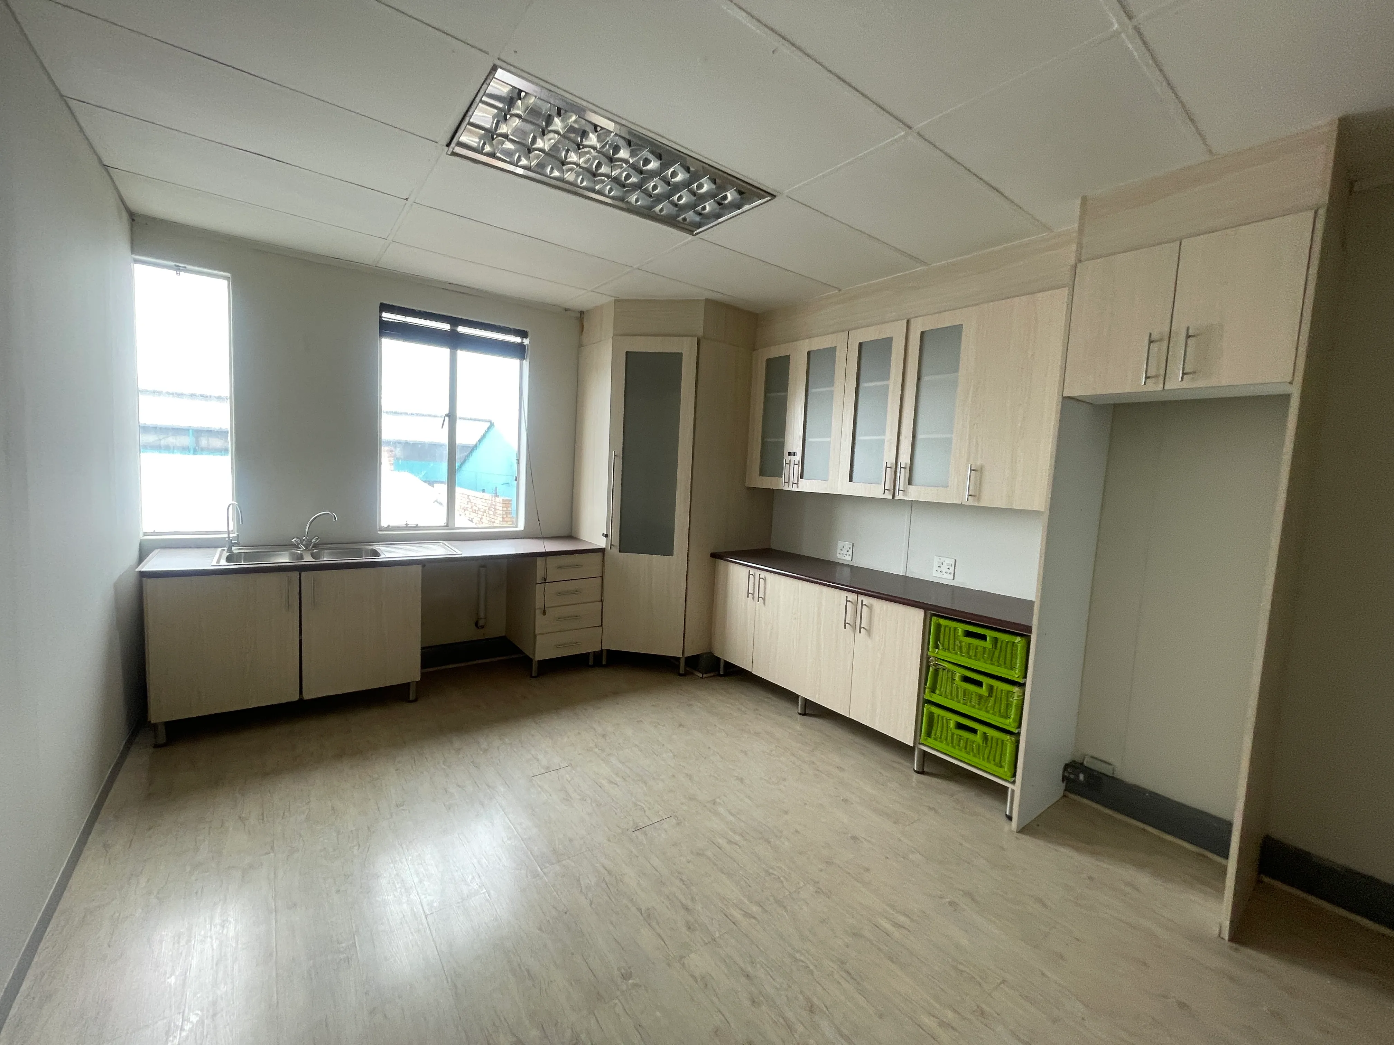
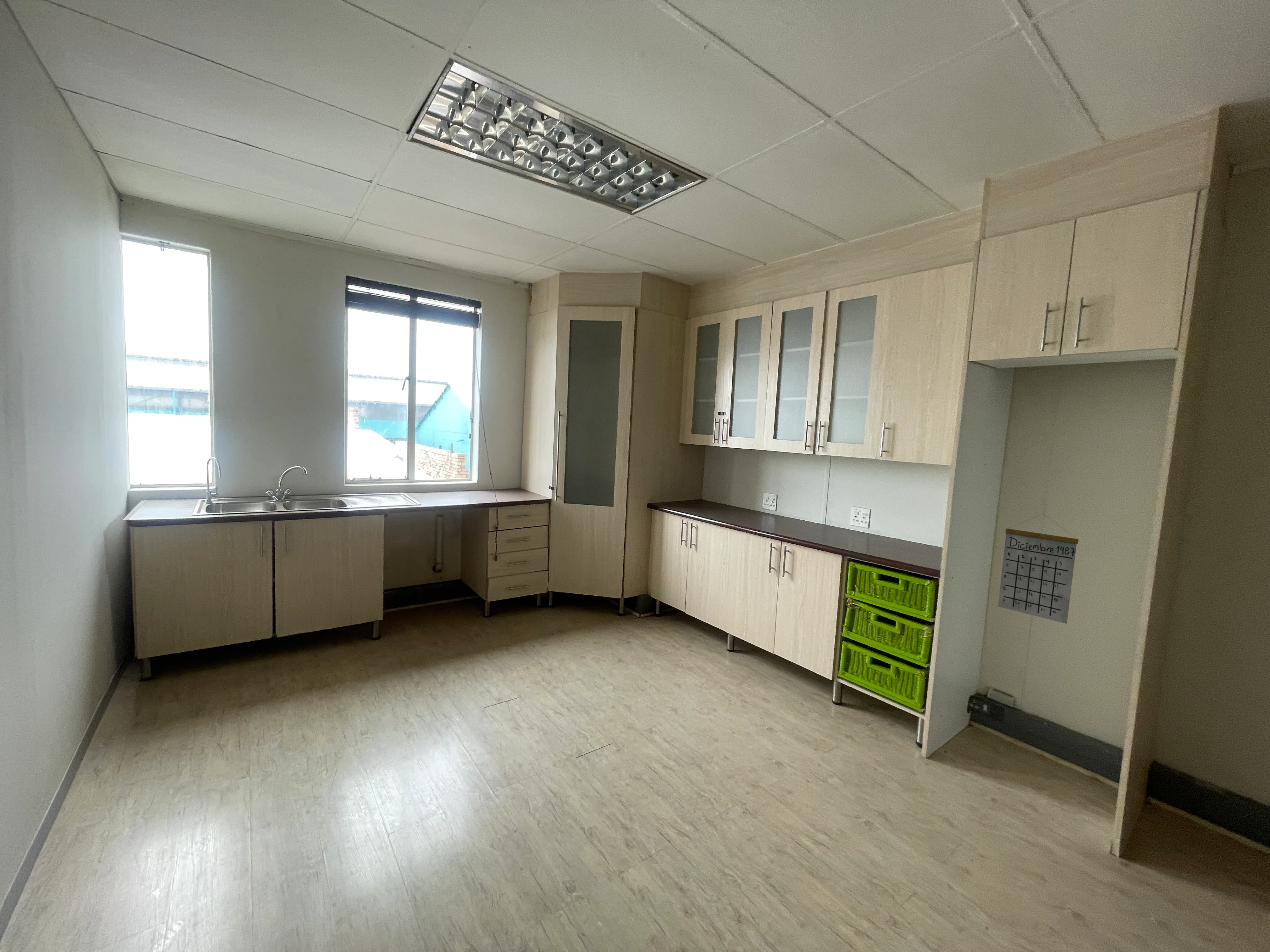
+ calendar [998,513,1079,624]
